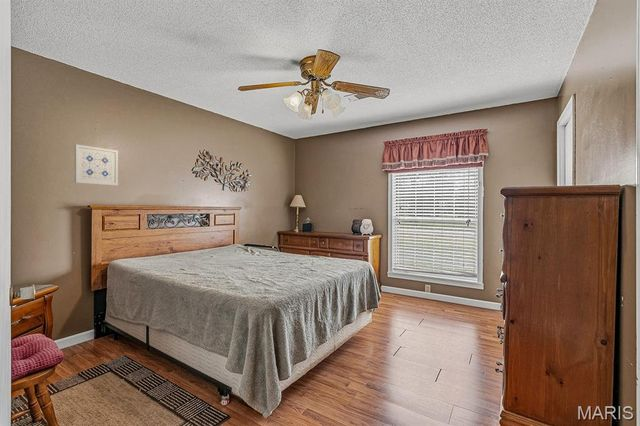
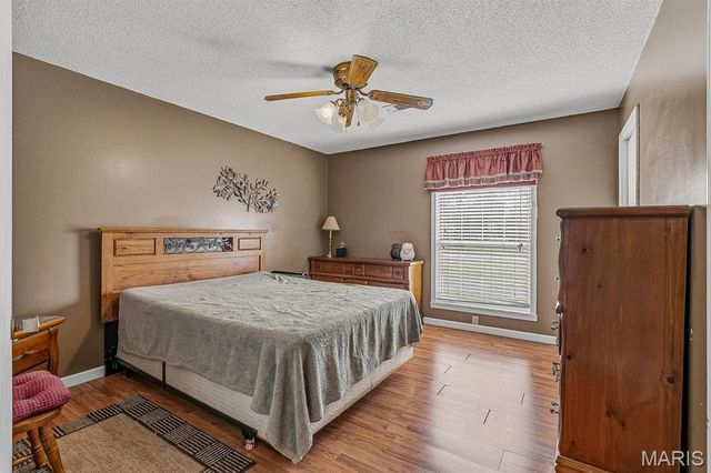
- wall art [74,143,119,186]
